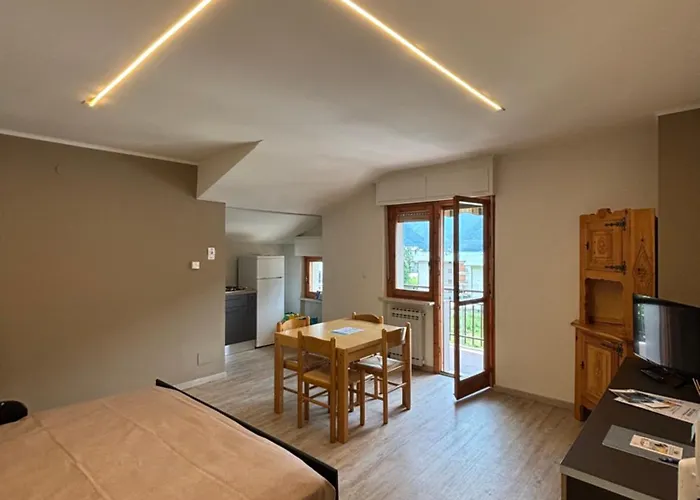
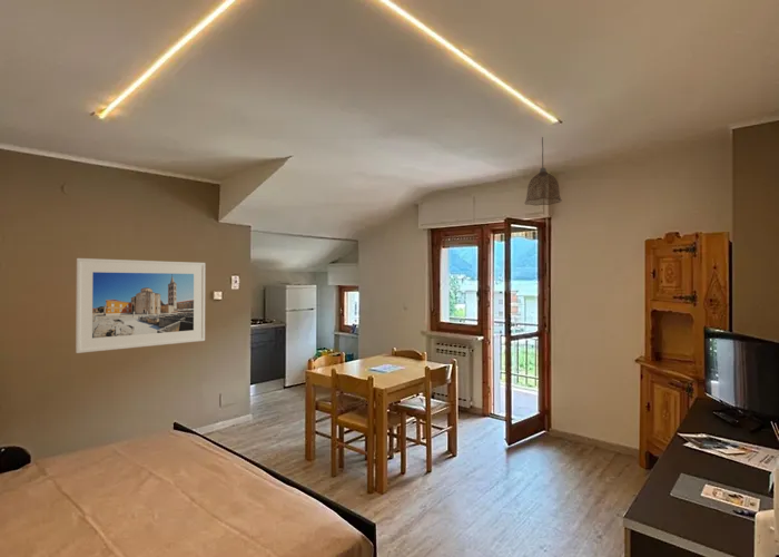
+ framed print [75,257,206,354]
+ pendant lamp [524,136,563,206]
